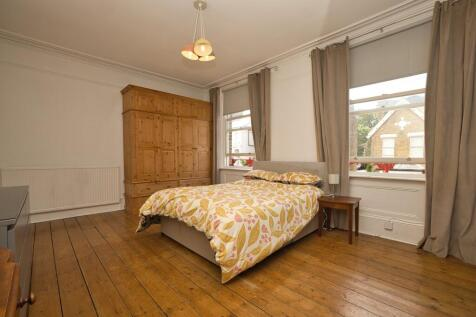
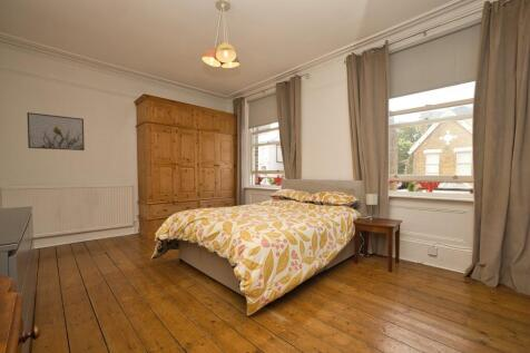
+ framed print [27,111,86,151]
